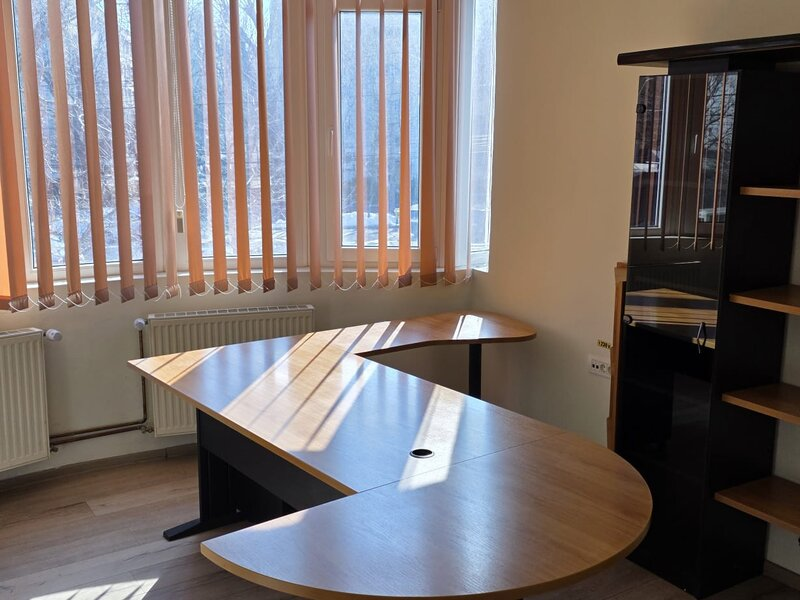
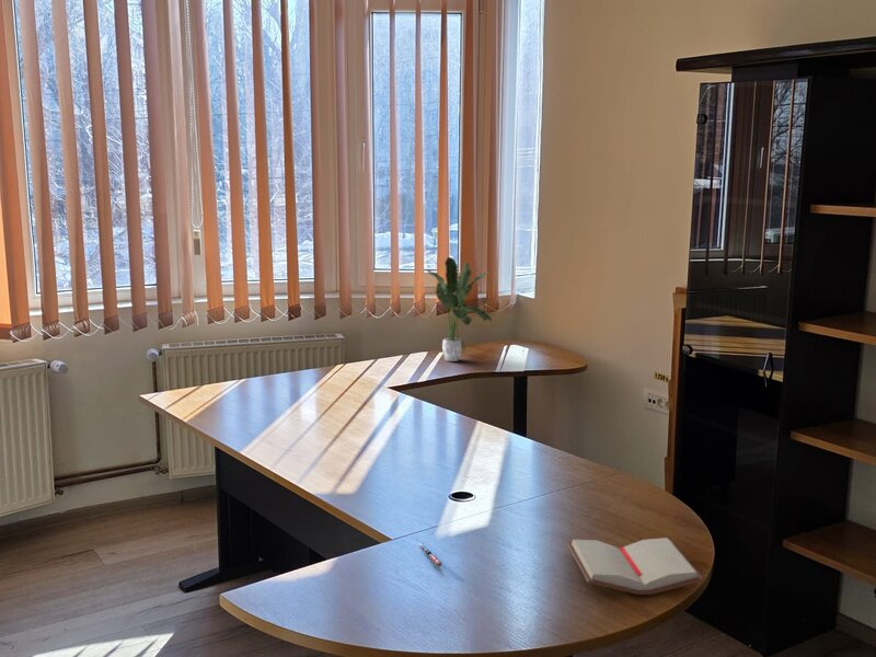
+ paperback book [565,537,705,596]
+ potted plant [425,256,493,362]
+ pen [418,542,443,567]
